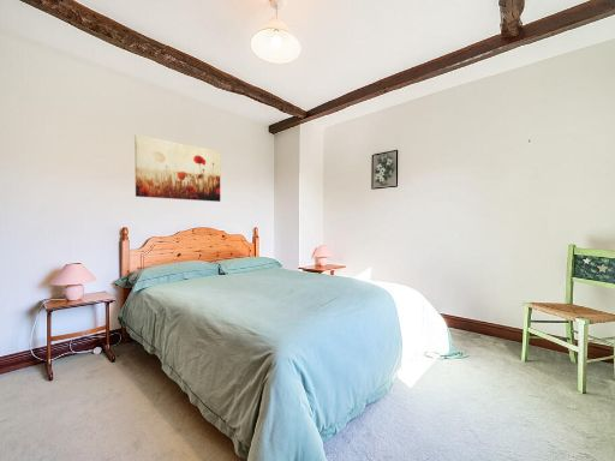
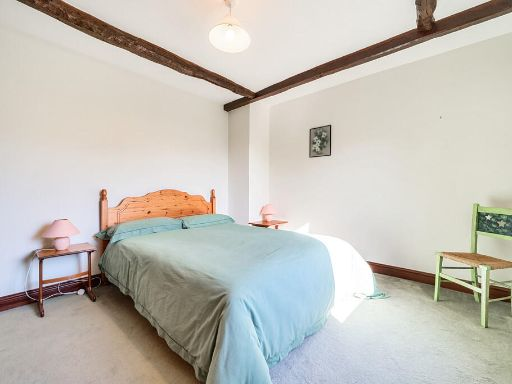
- wall art [133,133,221,203]
